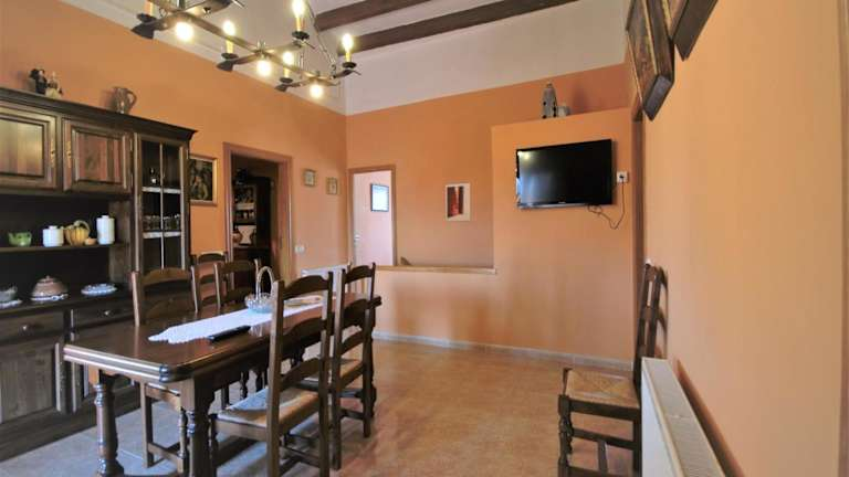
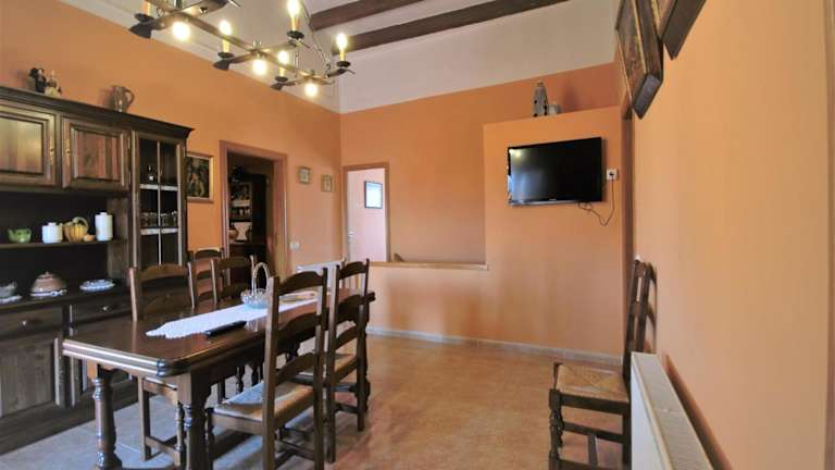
- wall art [444,181,471,223]
